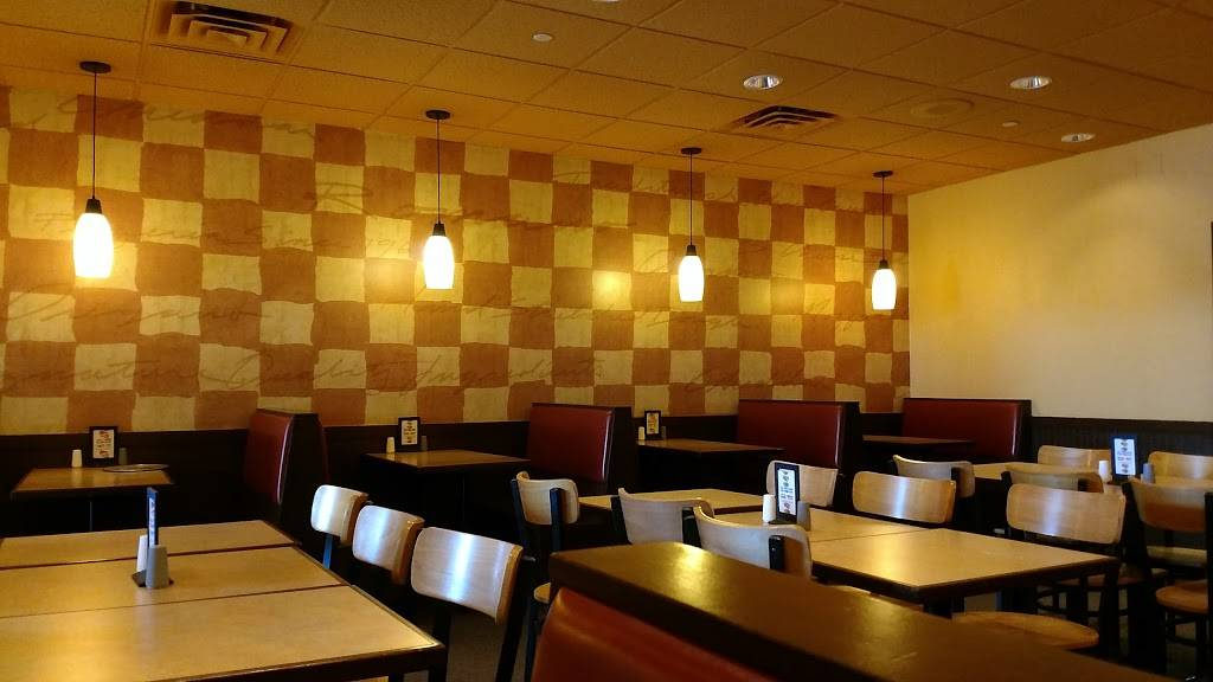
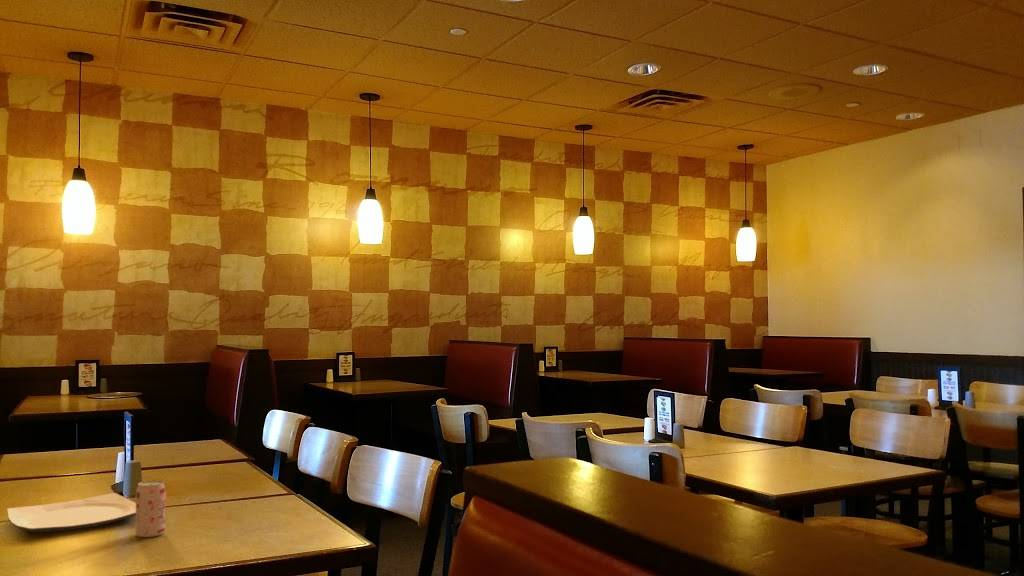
+ plate [6,492,136,533]
+ beverage can [135,480,167,538]
